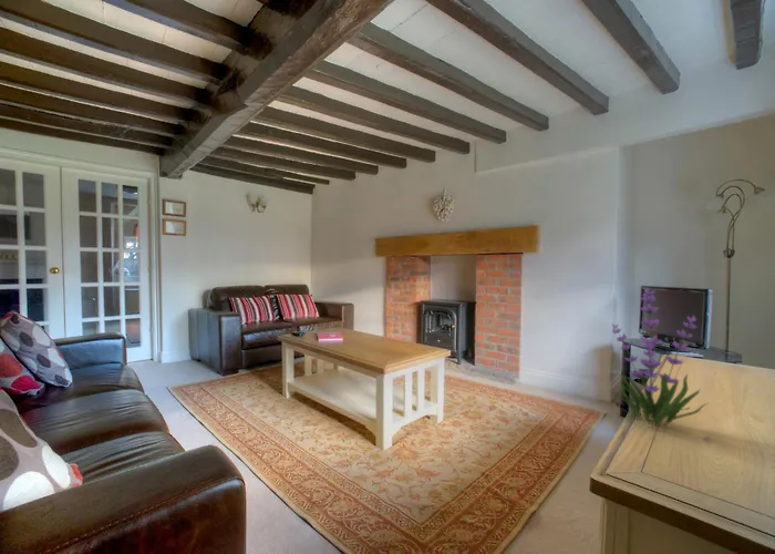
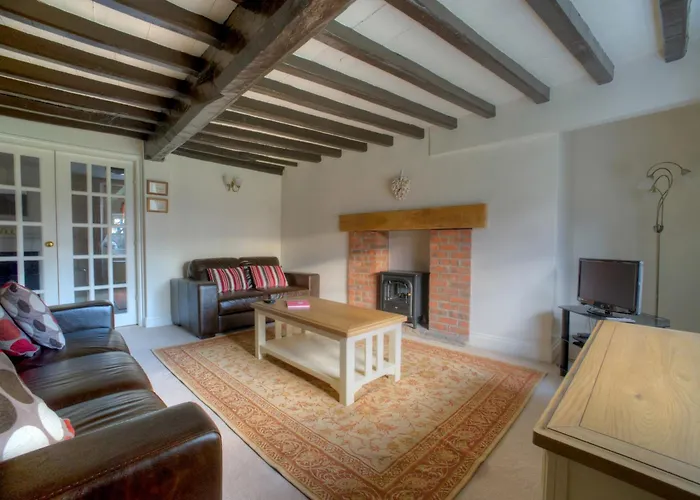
- plant [608,287,709,428]
